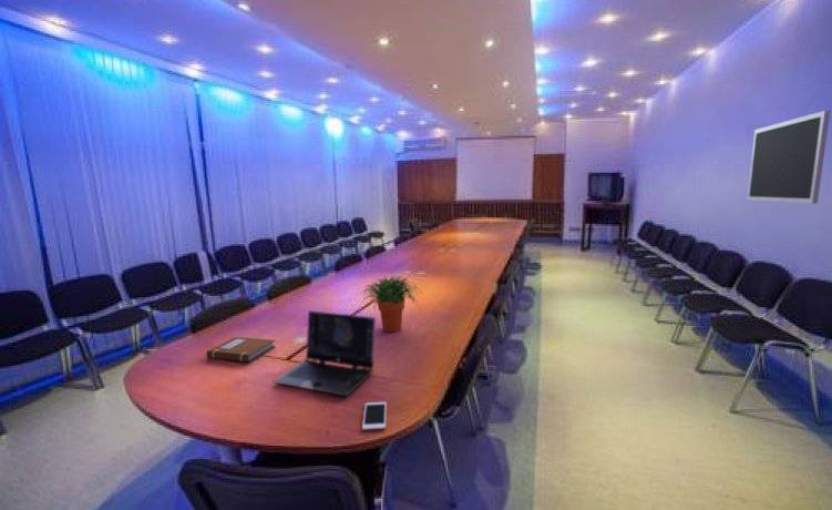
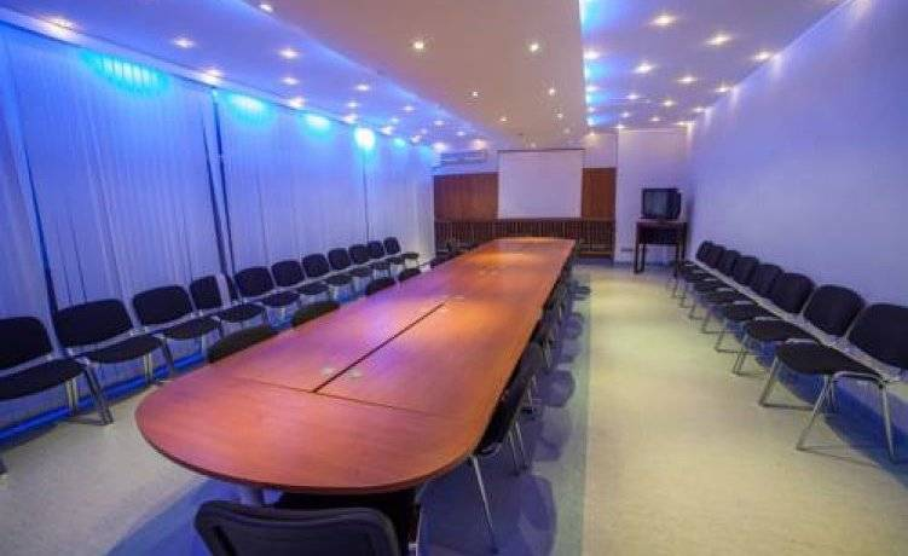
- laptop computer [273,309,377,397]
- notebook [205,336,276,364]
- cell phone [361,401,388,431]
- chalkboard [747,110,831,205]
- potted plant [360,274,422,333]
